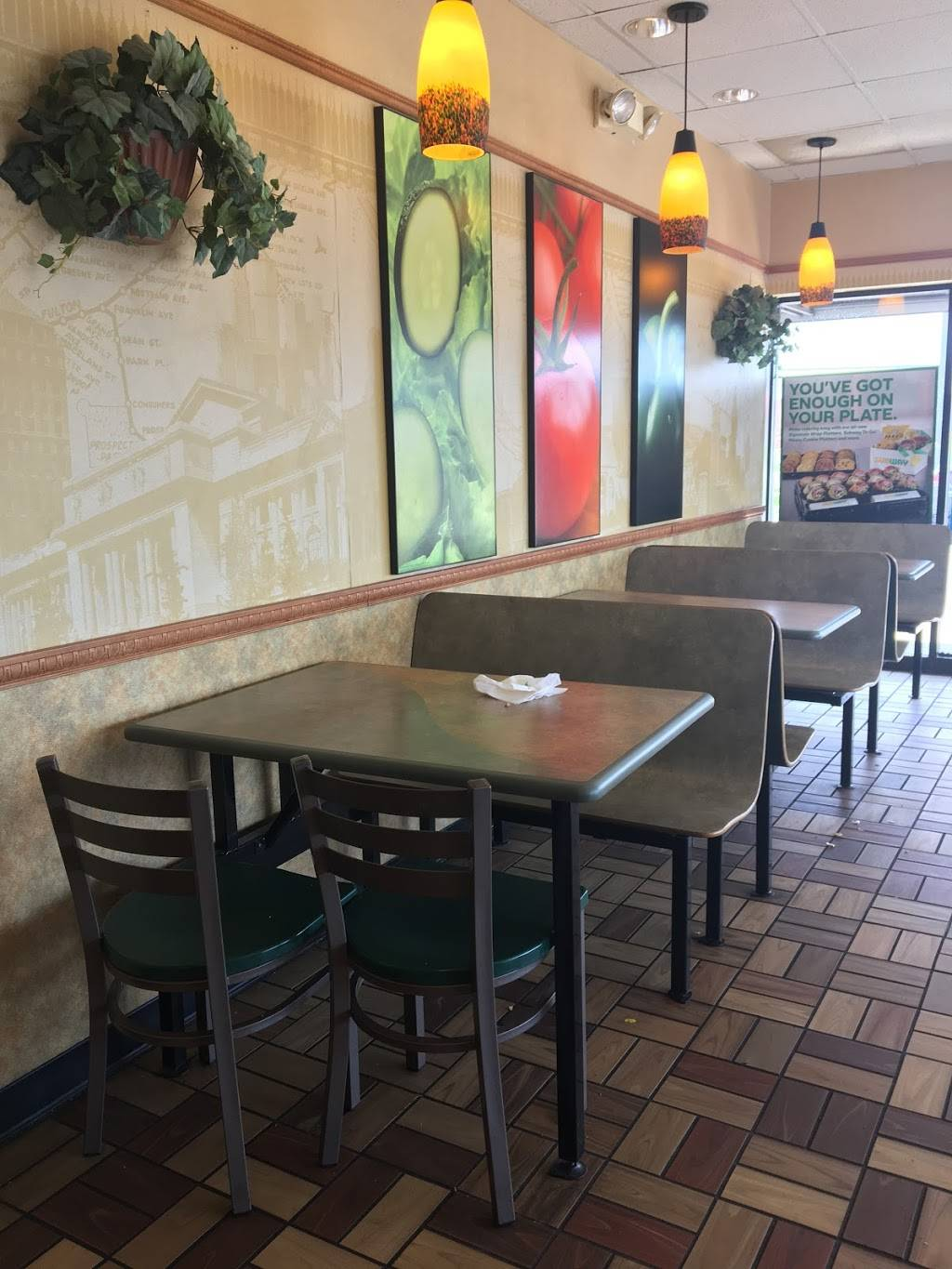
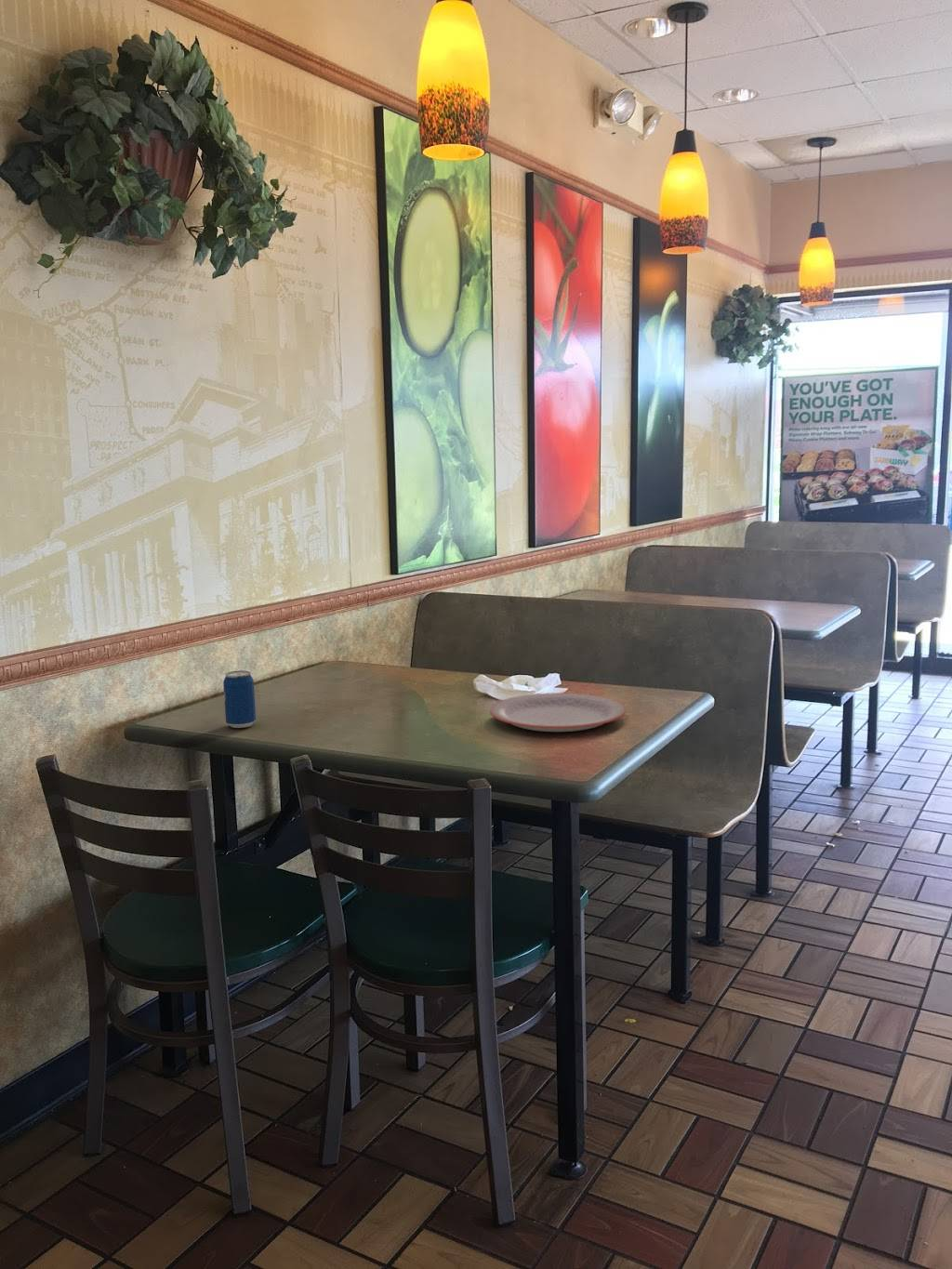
+ beverage can [222,669,257,729]
+ plate [489,692,627,733]
